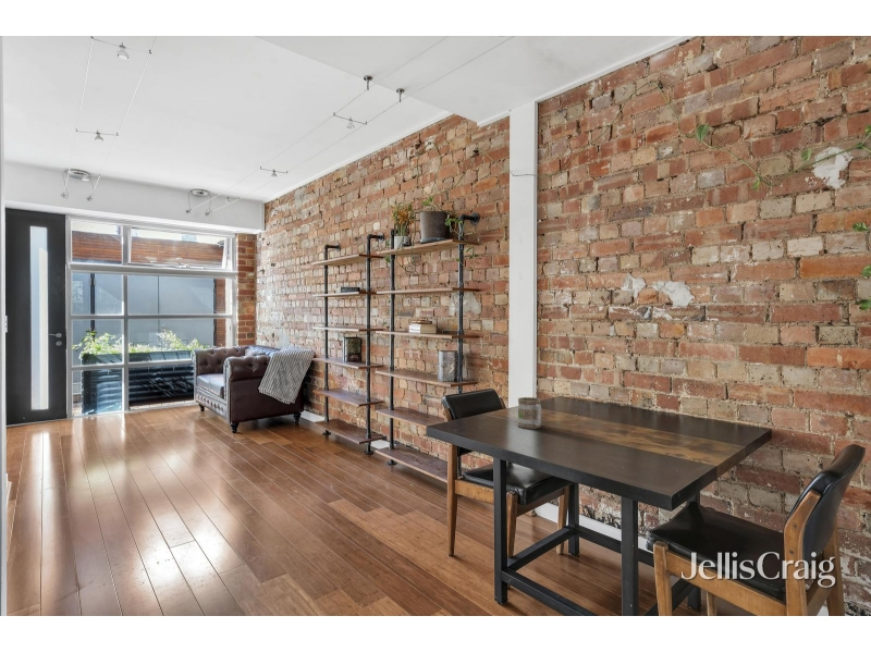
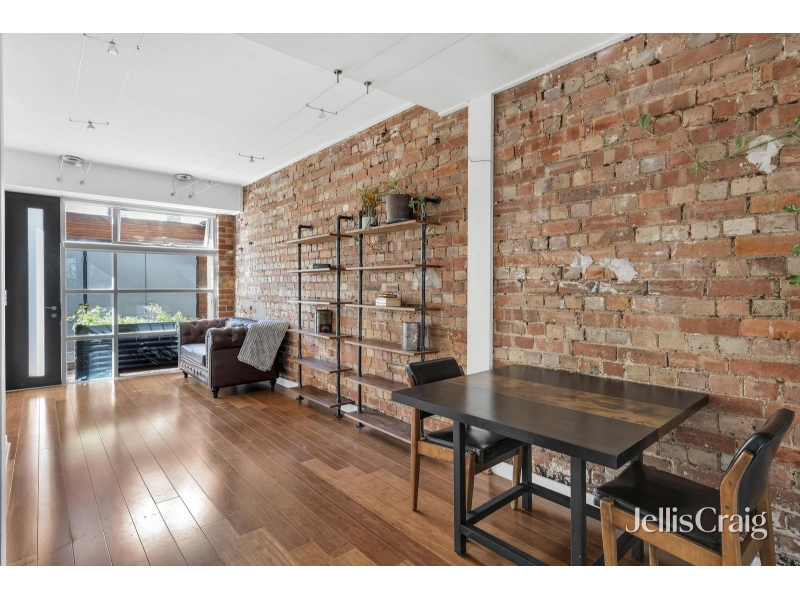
- mug [517,396,542,430]
